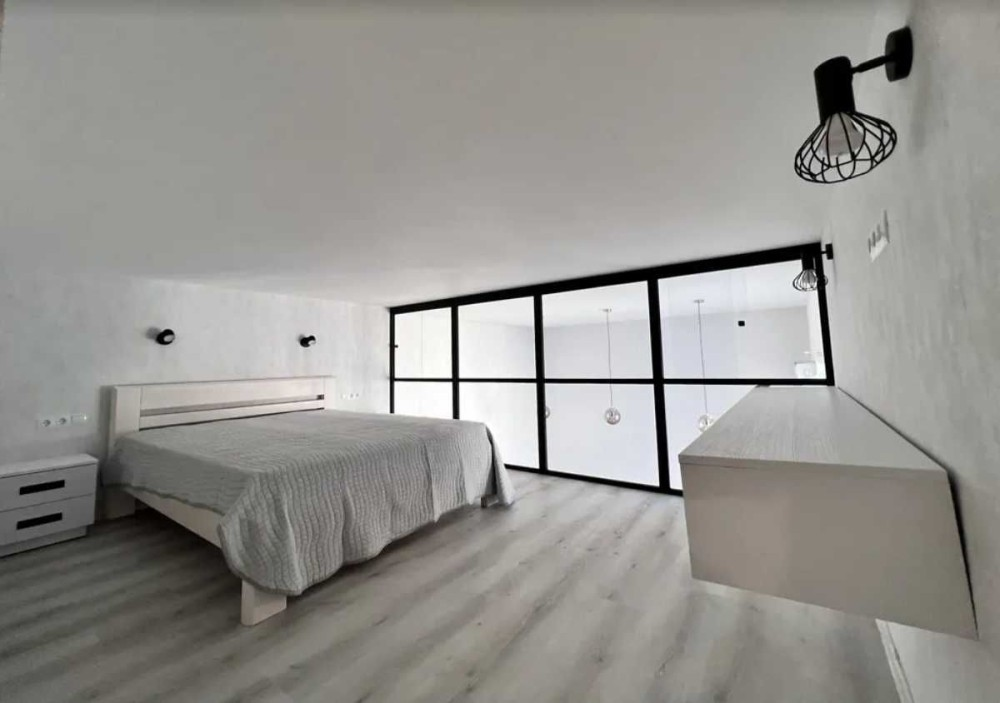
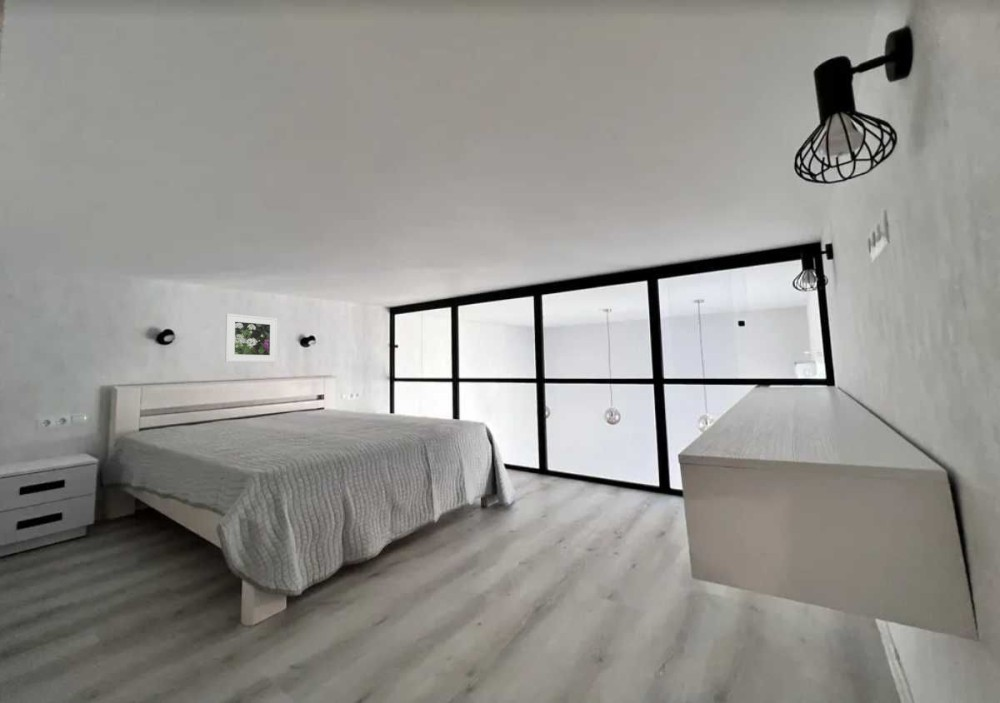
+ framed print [224,313,279,363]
